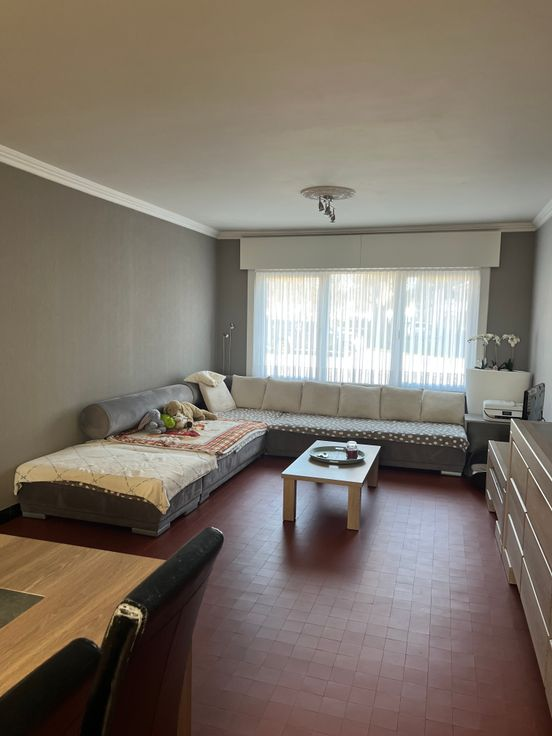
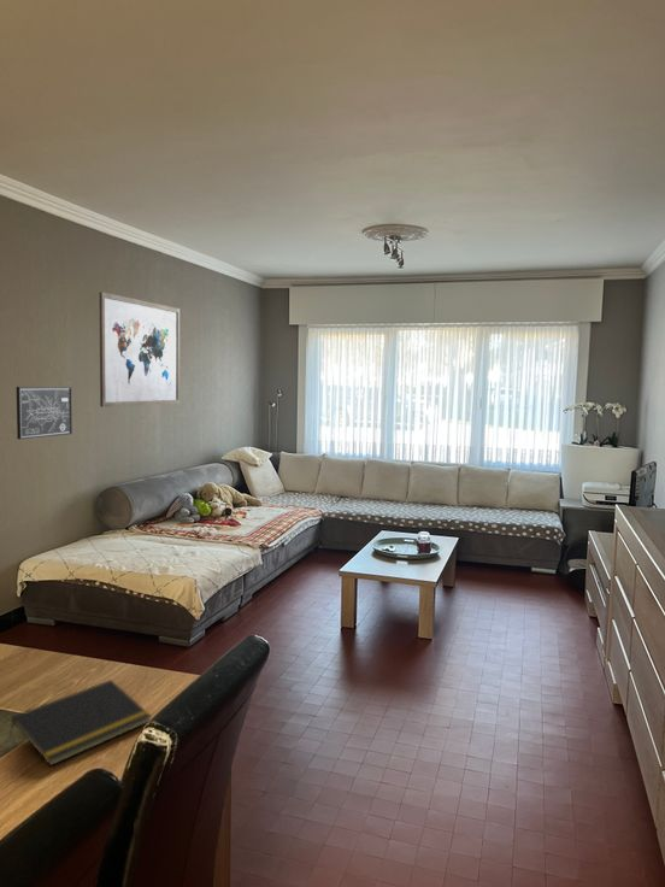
+ wall art [16,386,73,440]
+ wall art [98,290,181,409]
+ notepad [8,679,153,766]
